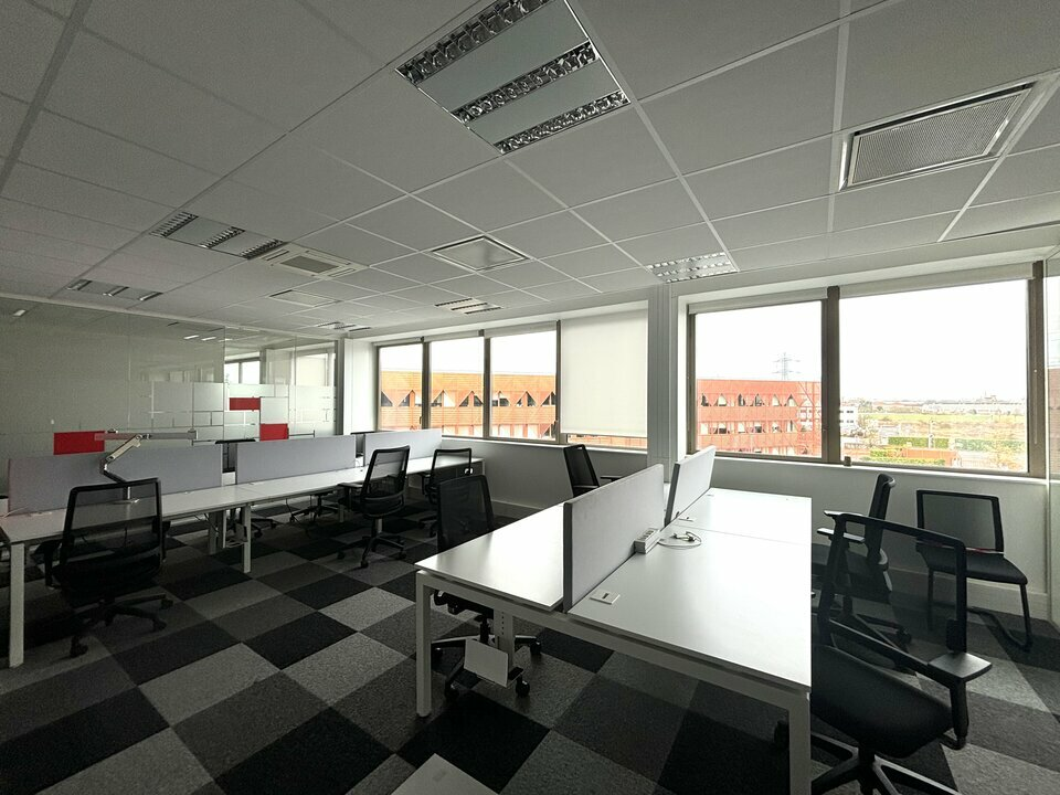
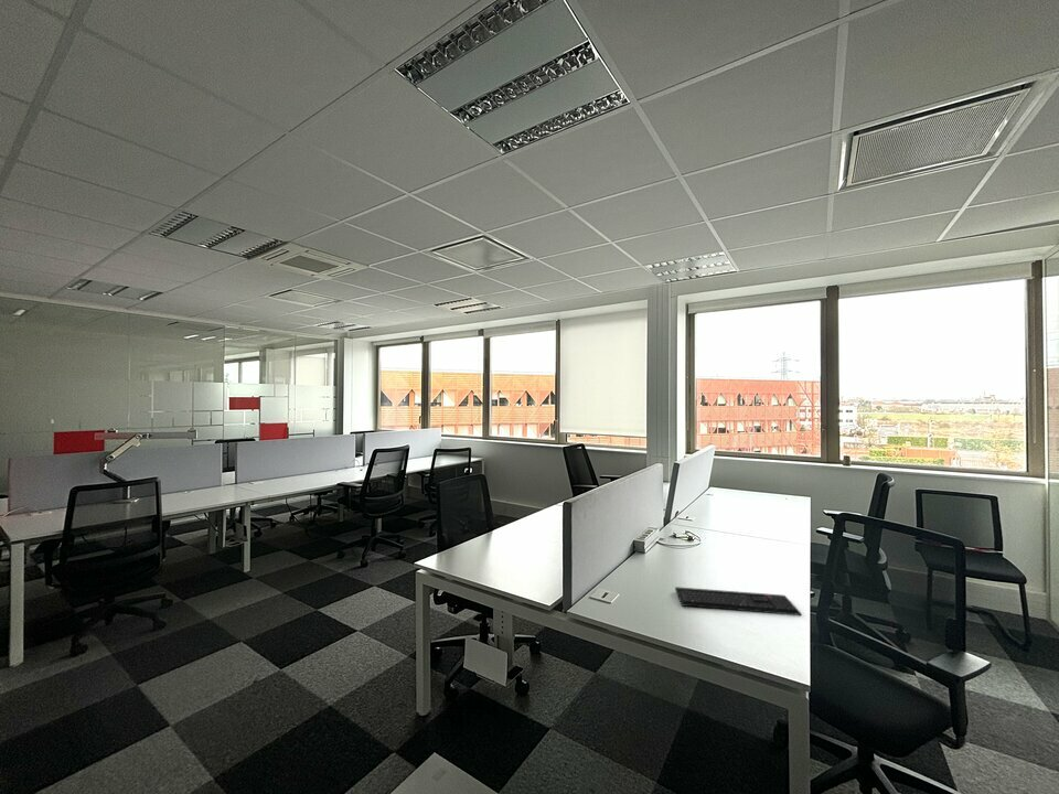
+ keyboard [674,586,802,616]
